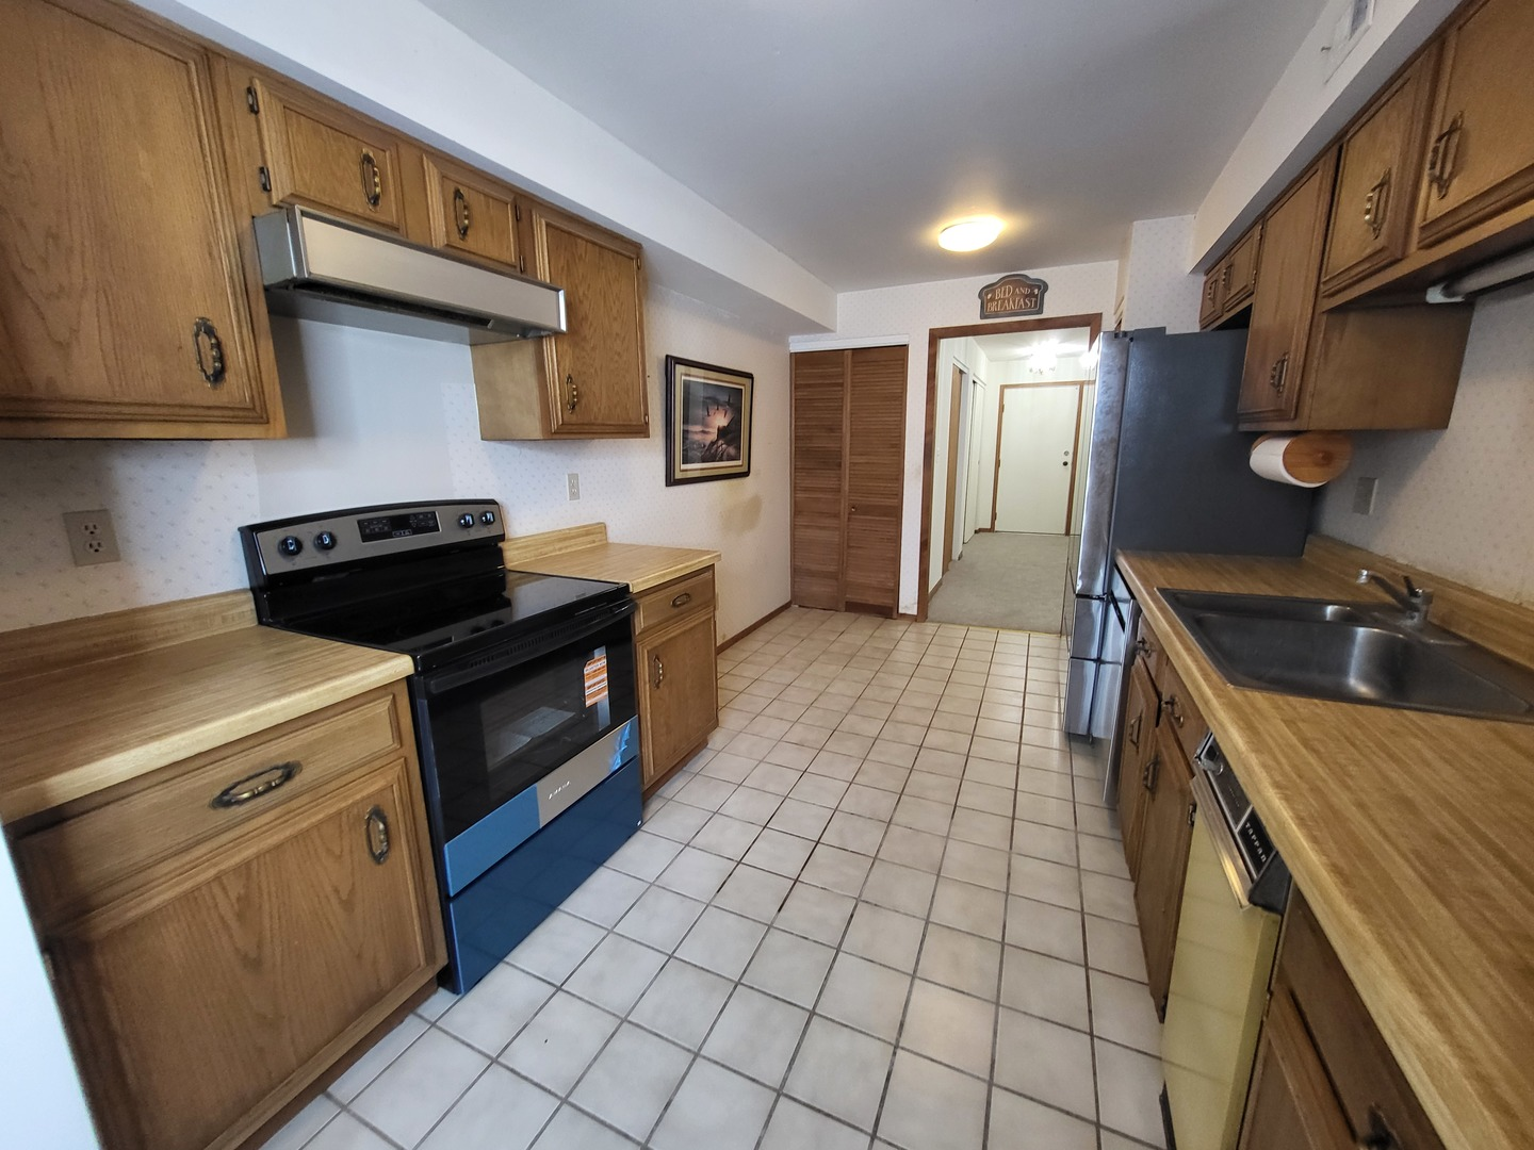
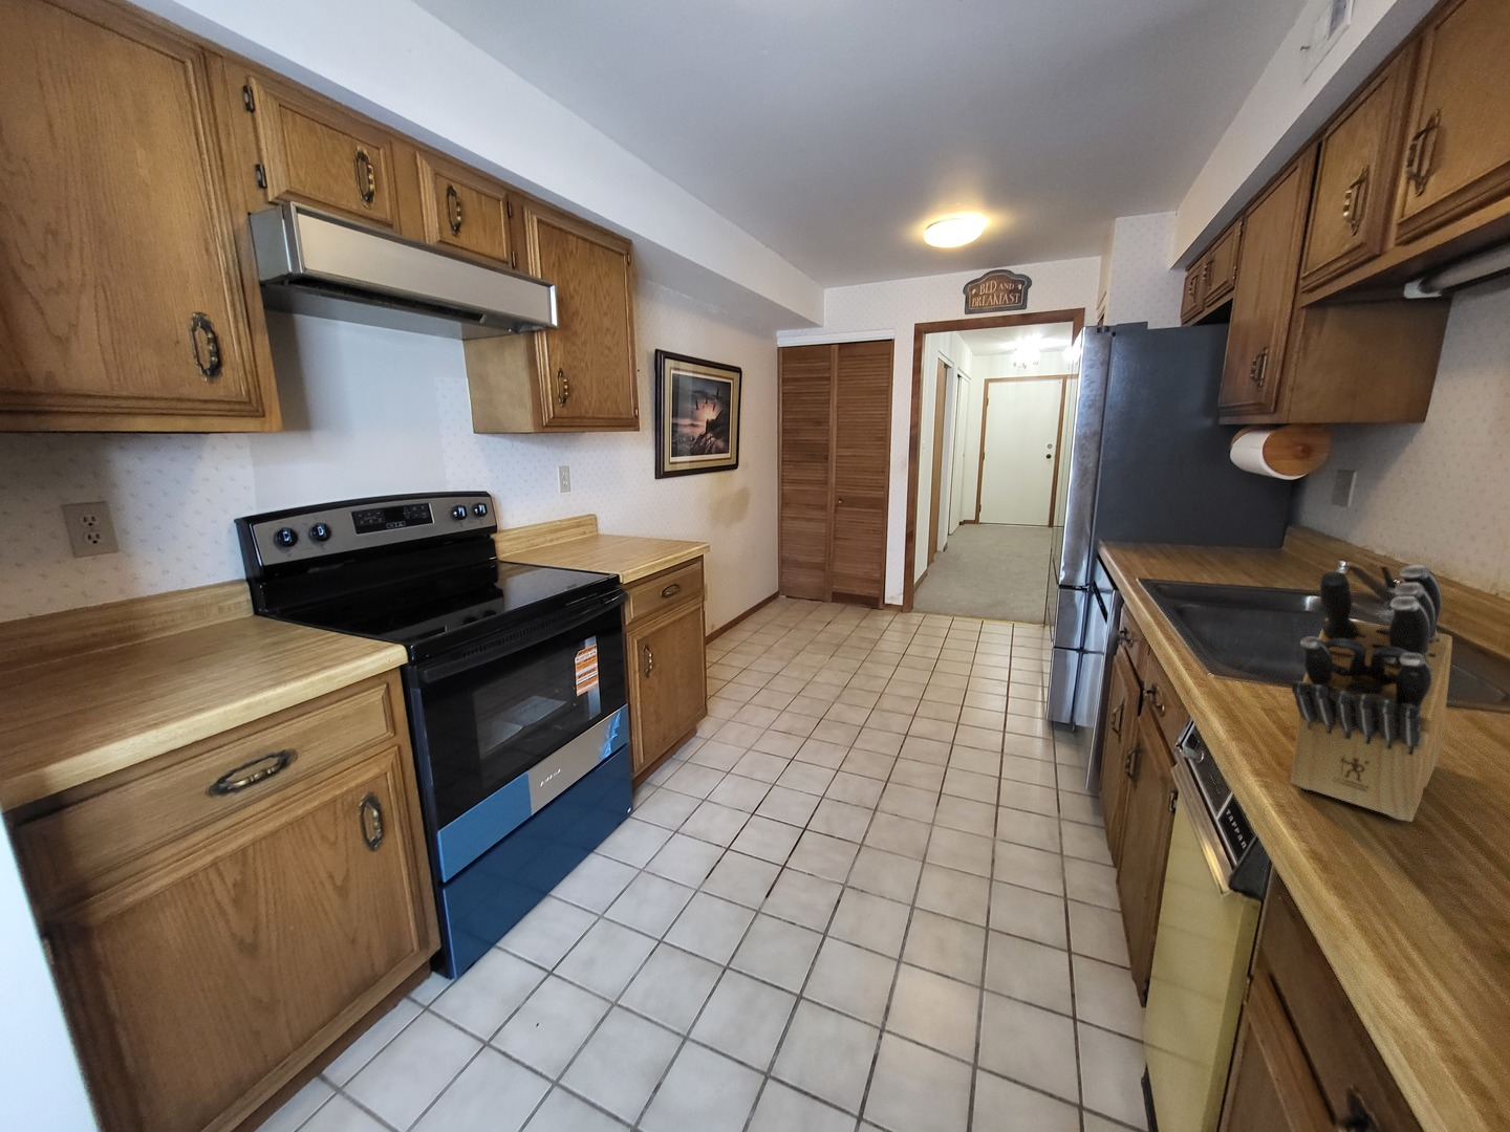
+ knife block [1289,564,1453,823]
